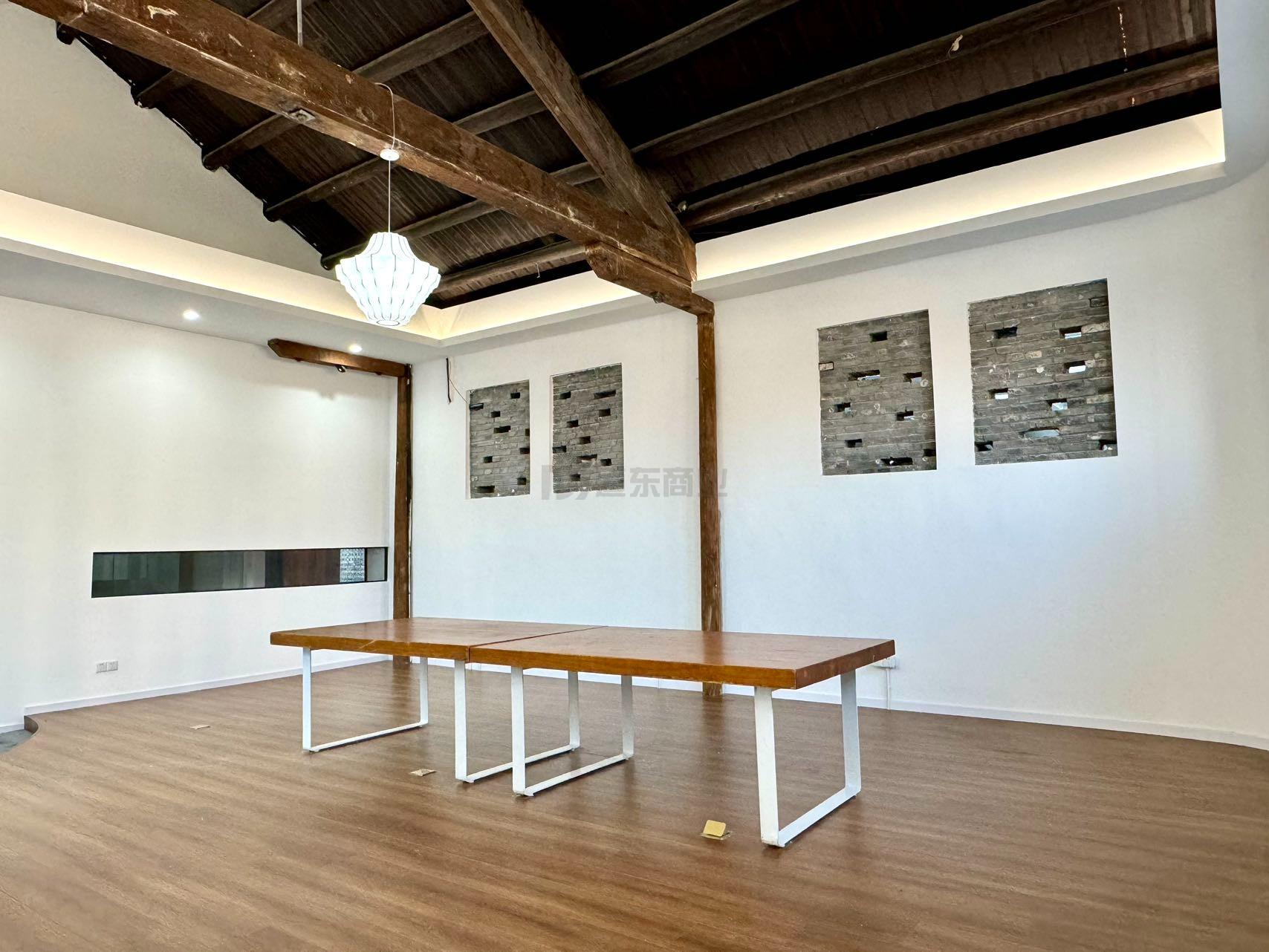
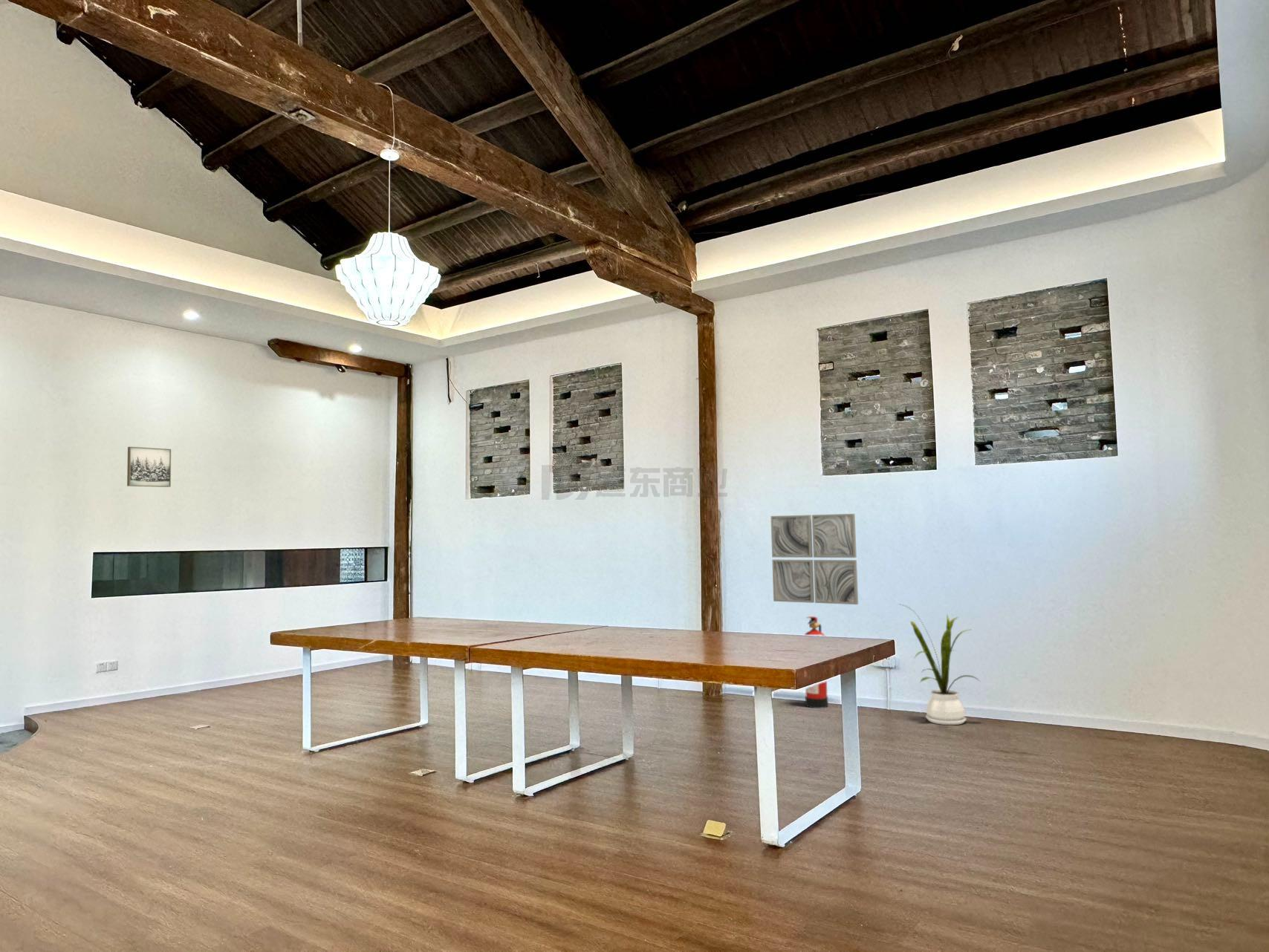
+ wall art [126,446,172,488]
+ wall art [770,513,859,605]
+ house plant [898,603,980,726]
+ fire extinguisher [804,616,829,709]
